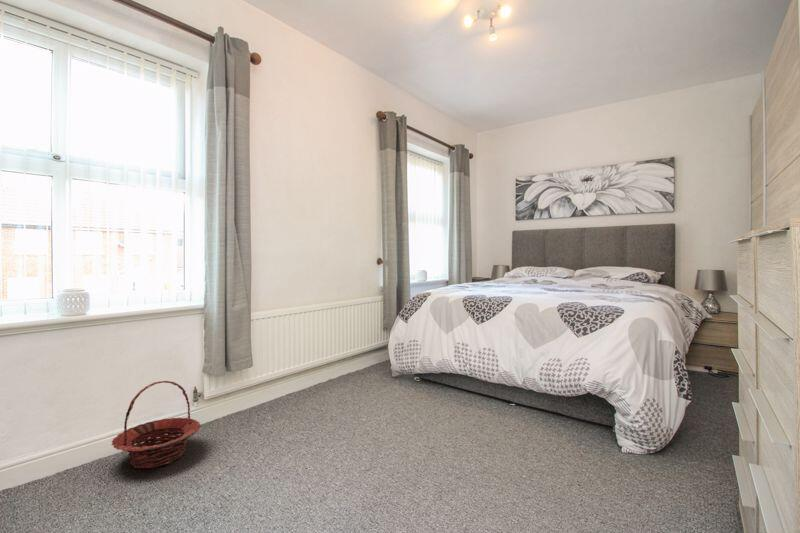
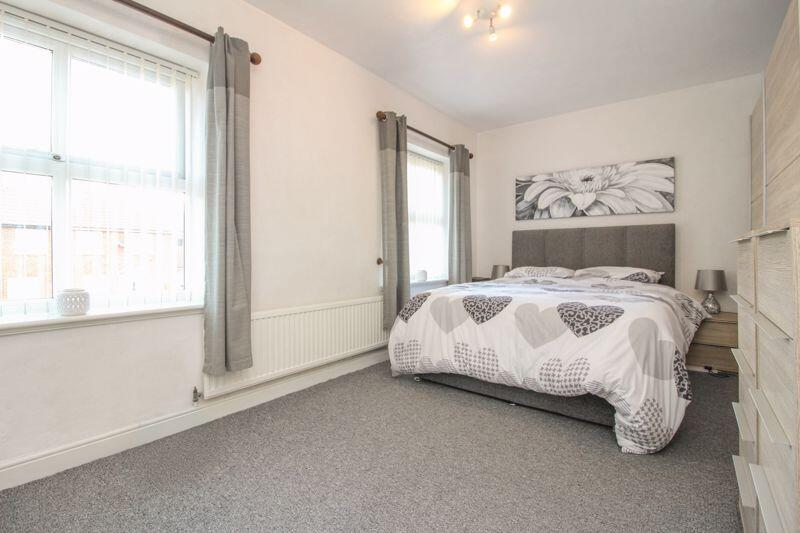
- basket [110,380,202,469]
